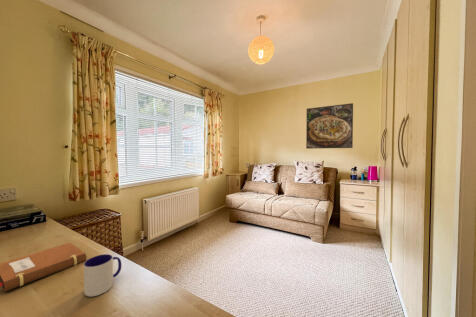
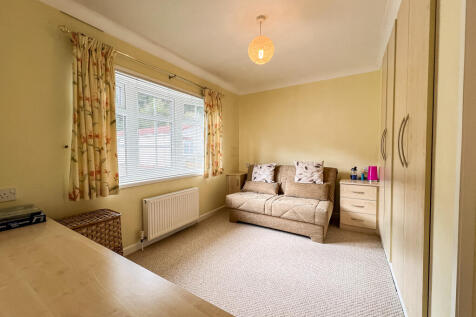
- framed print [305,102,354,150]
- notebook [0,242,87,293]
- mug [83,253,122,297]
